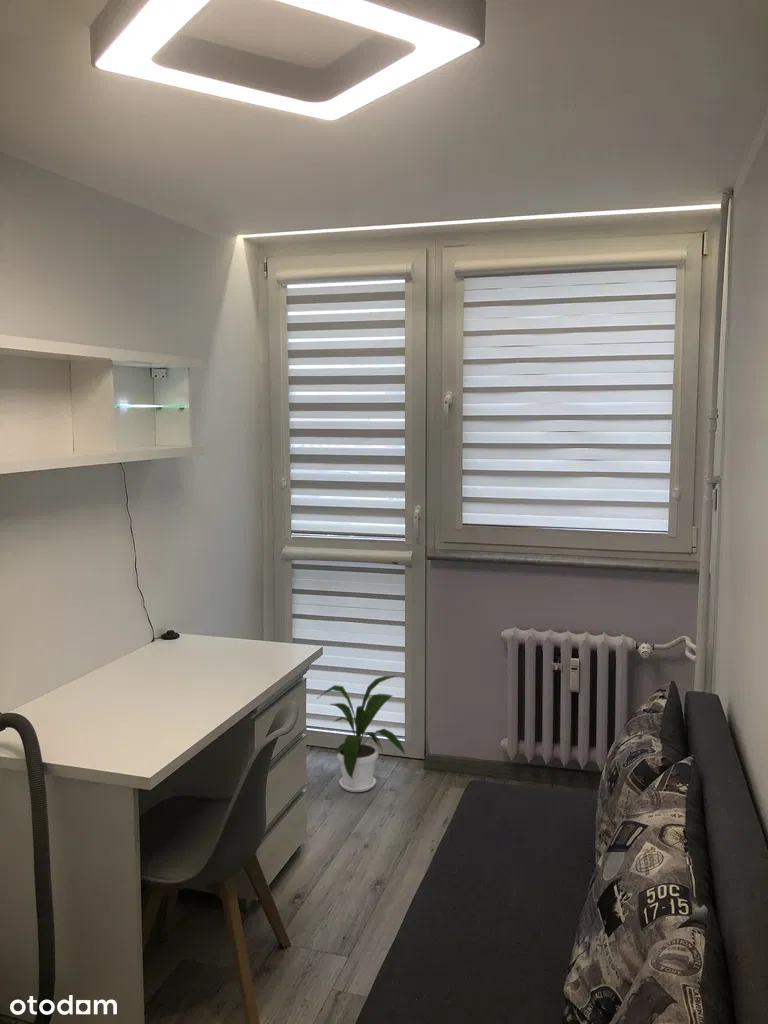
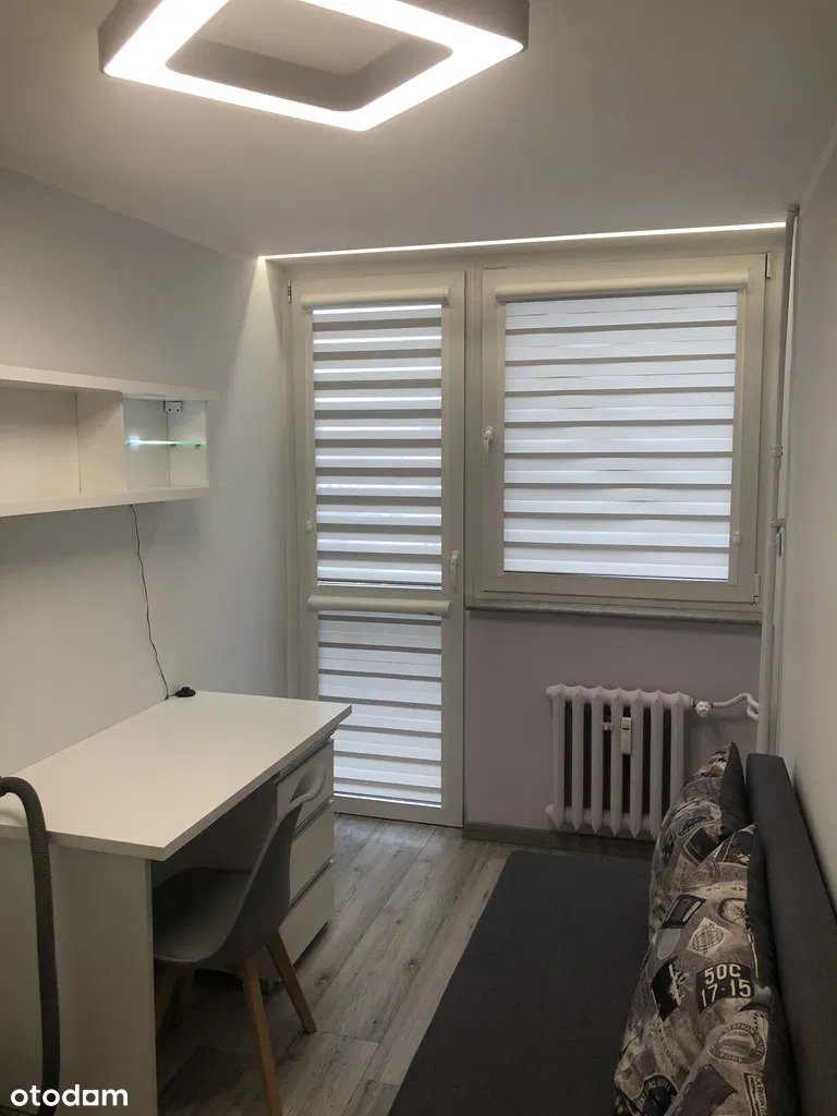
- house plant [316,675,406,793]
